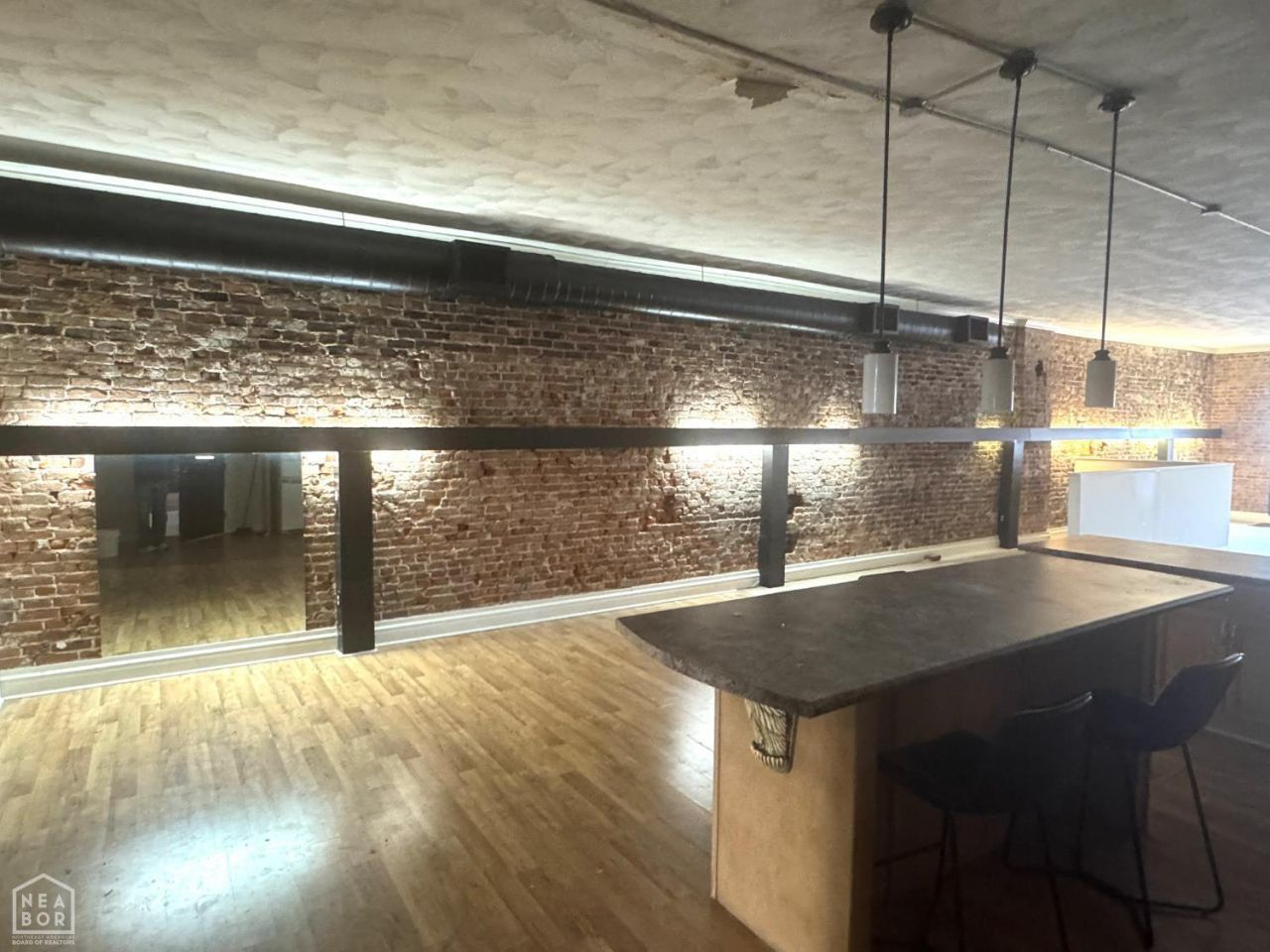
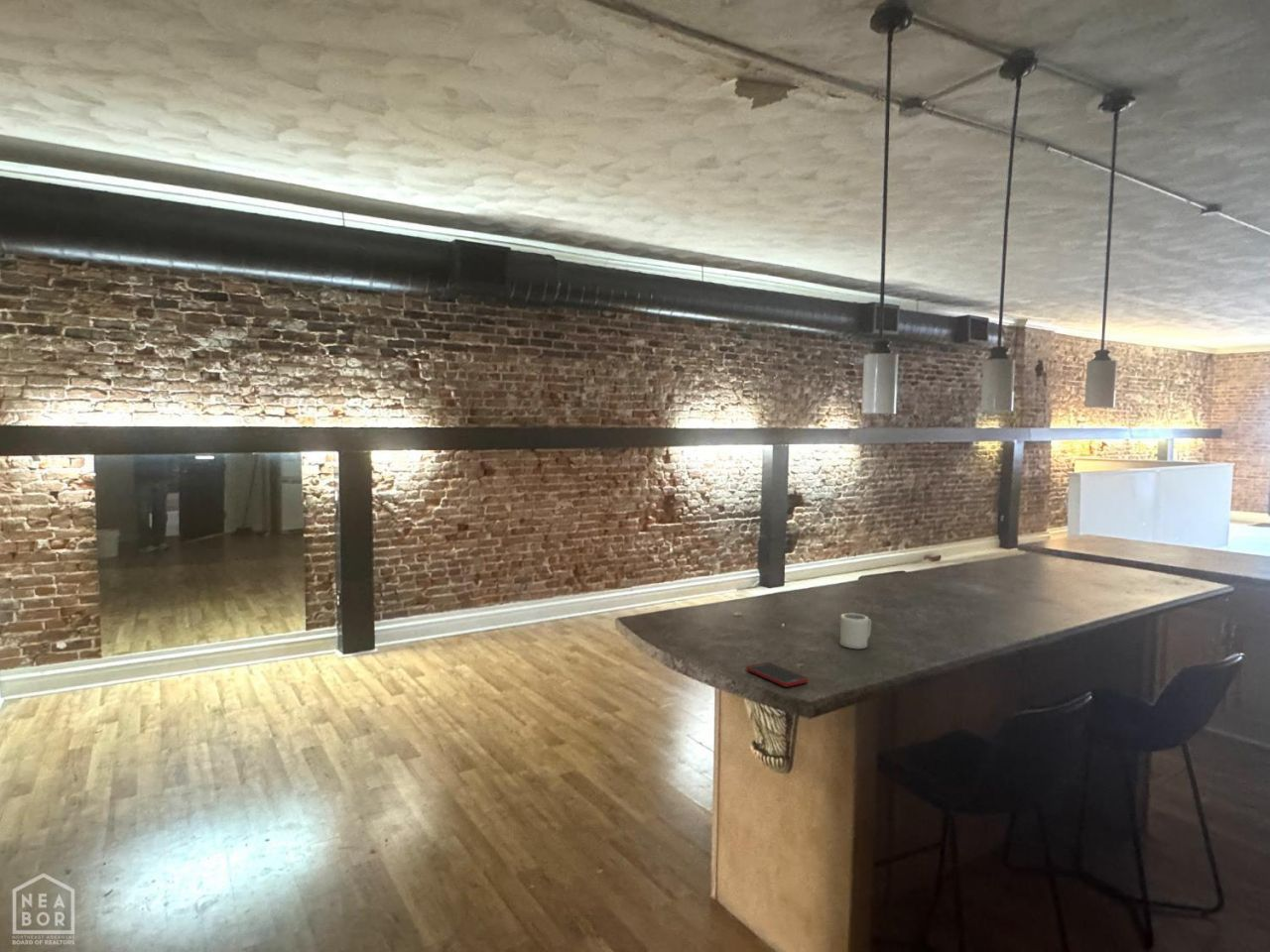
+ cell phone [745,661,809,688]
+ cup [839,613,872,650]
